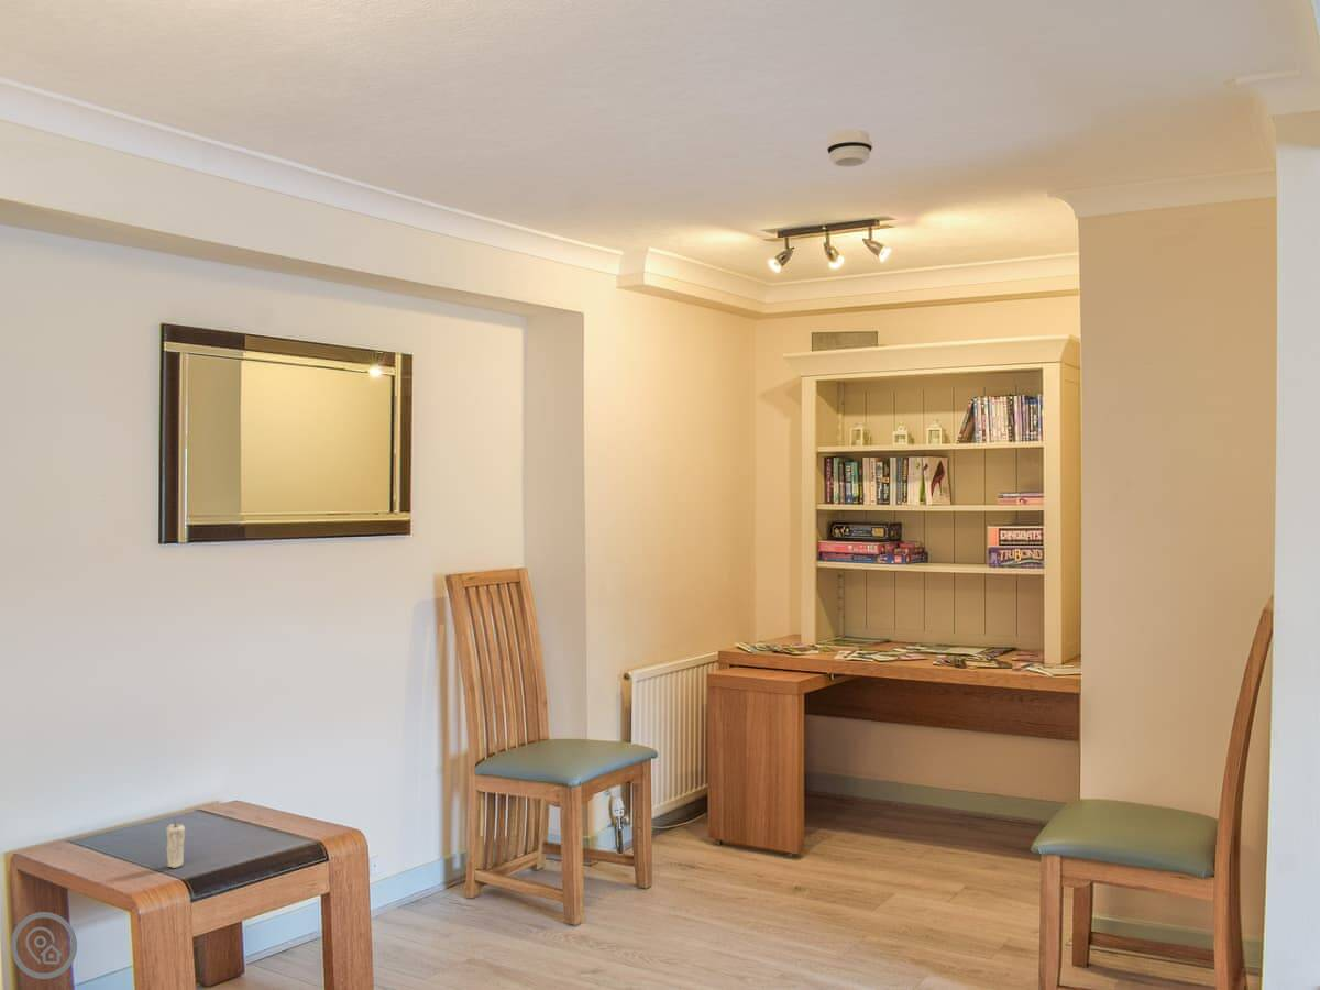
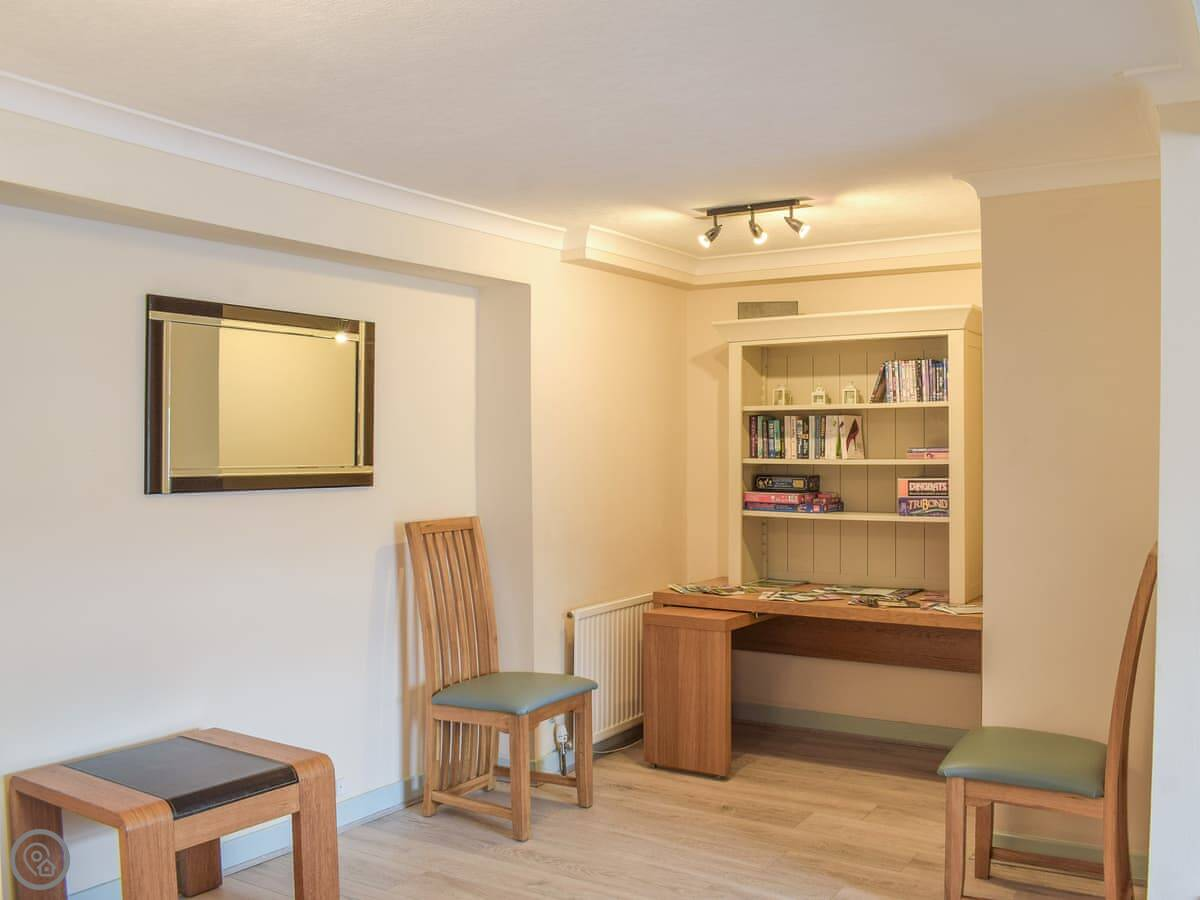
- smoke detector [826,129,873,168]
- candle [165,818,186,869]
